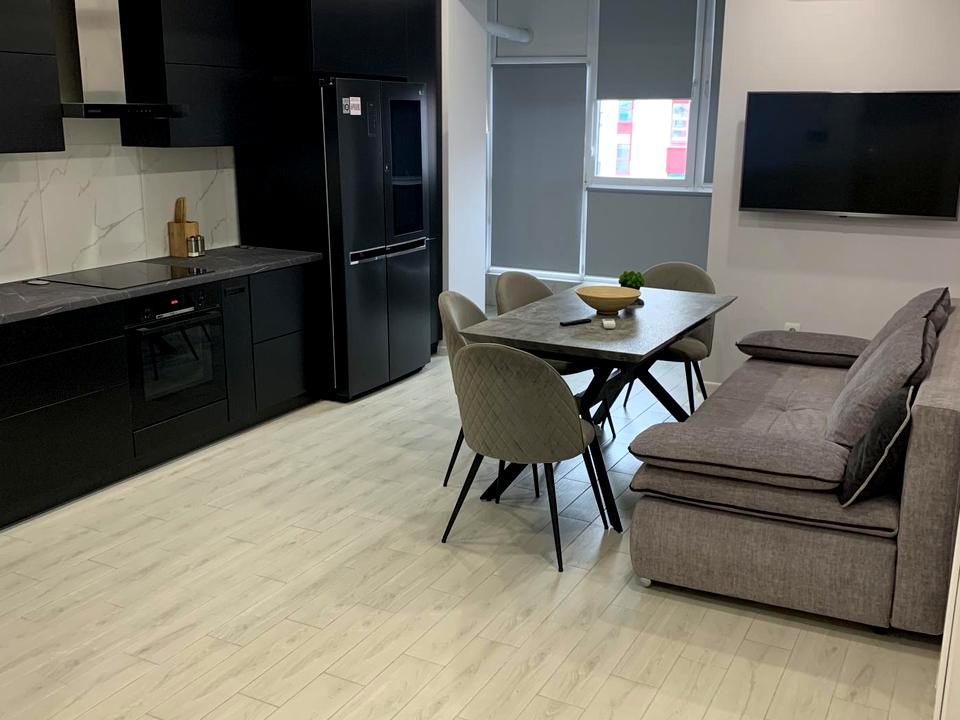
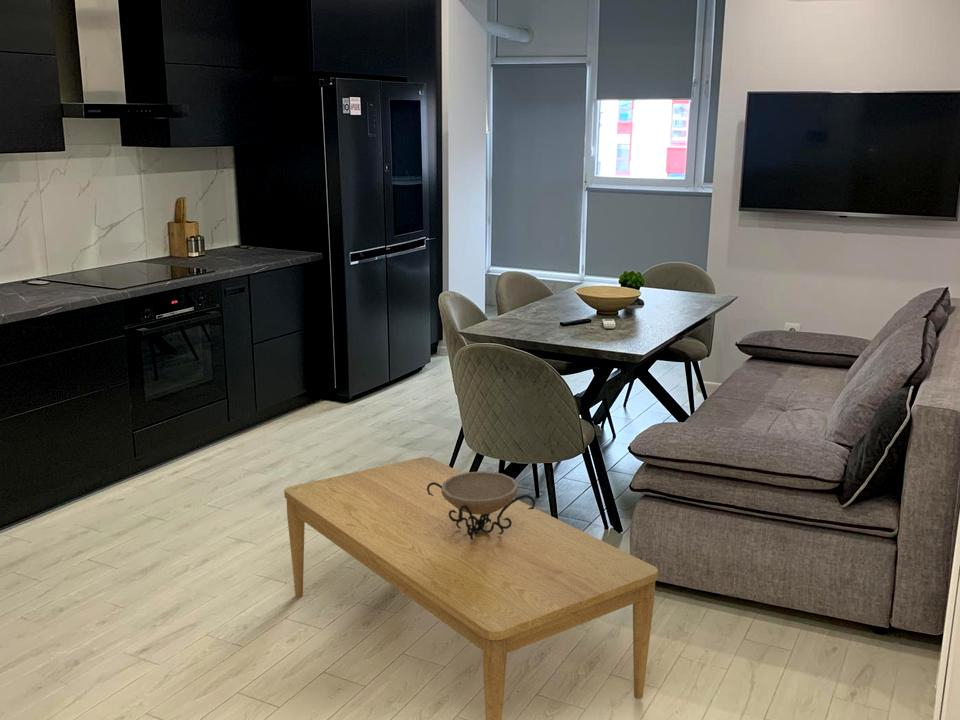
+ coffee table [283,456,659,720]
+ decorative bowl [427,470,537,540]
